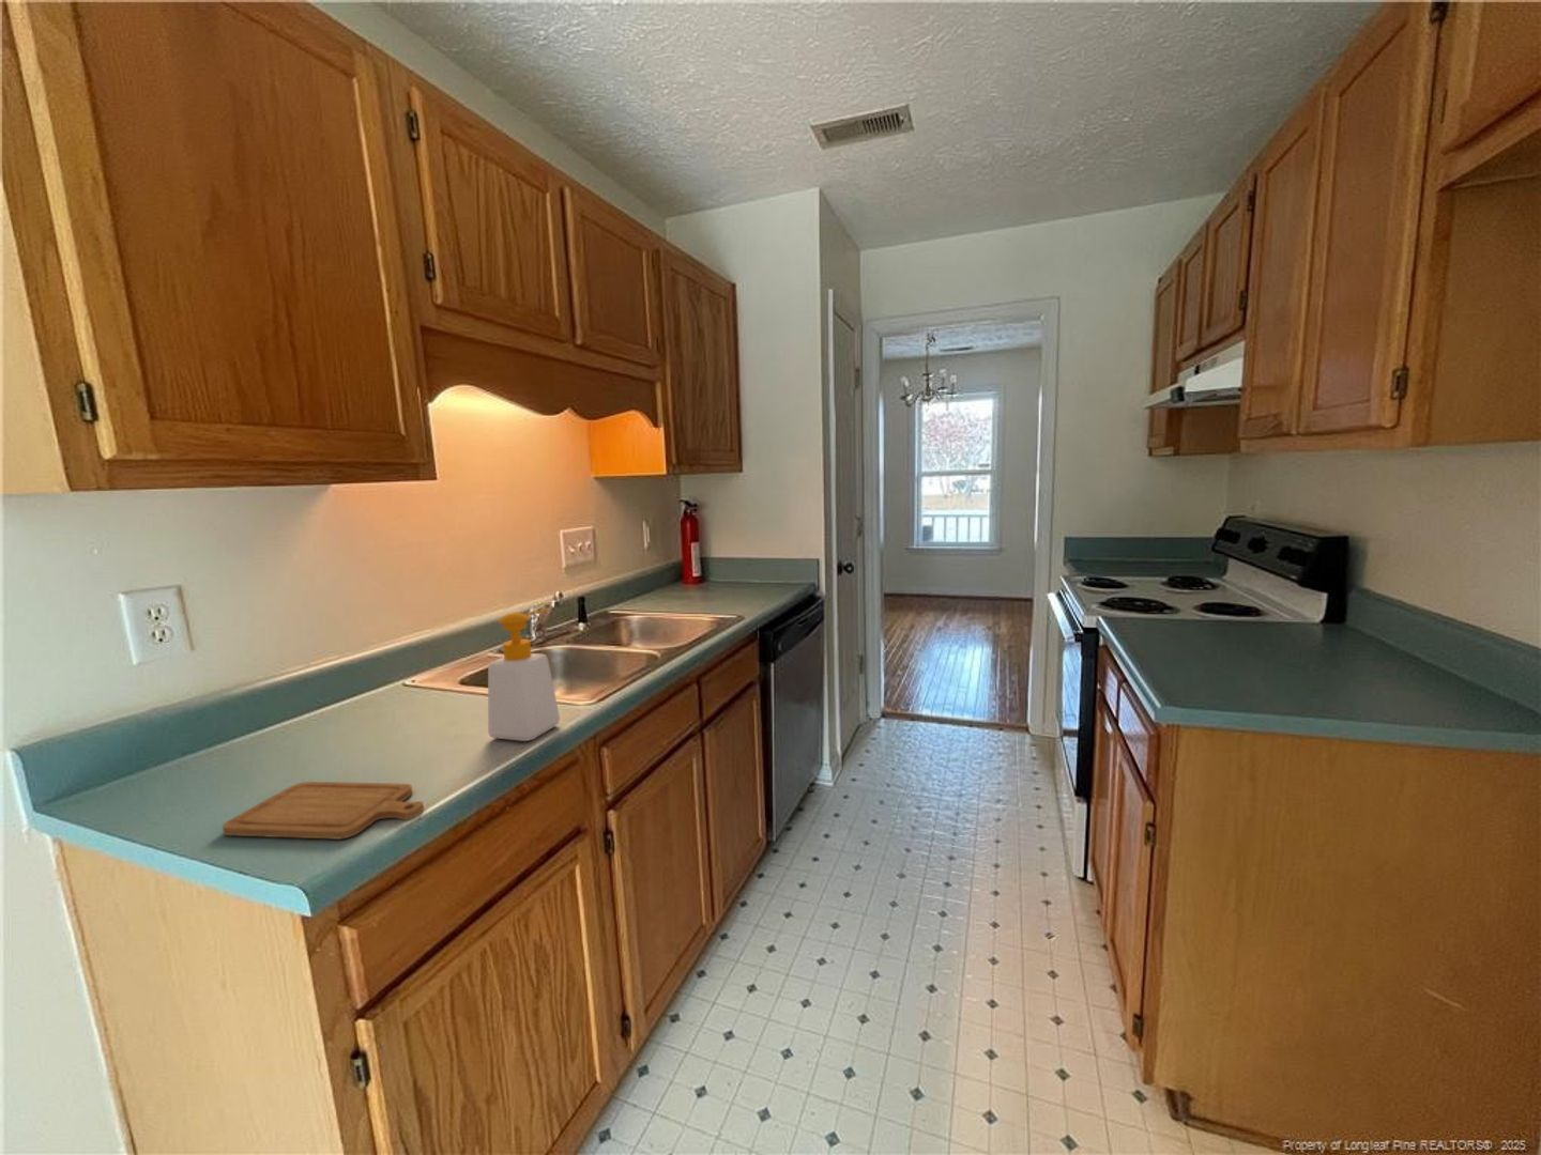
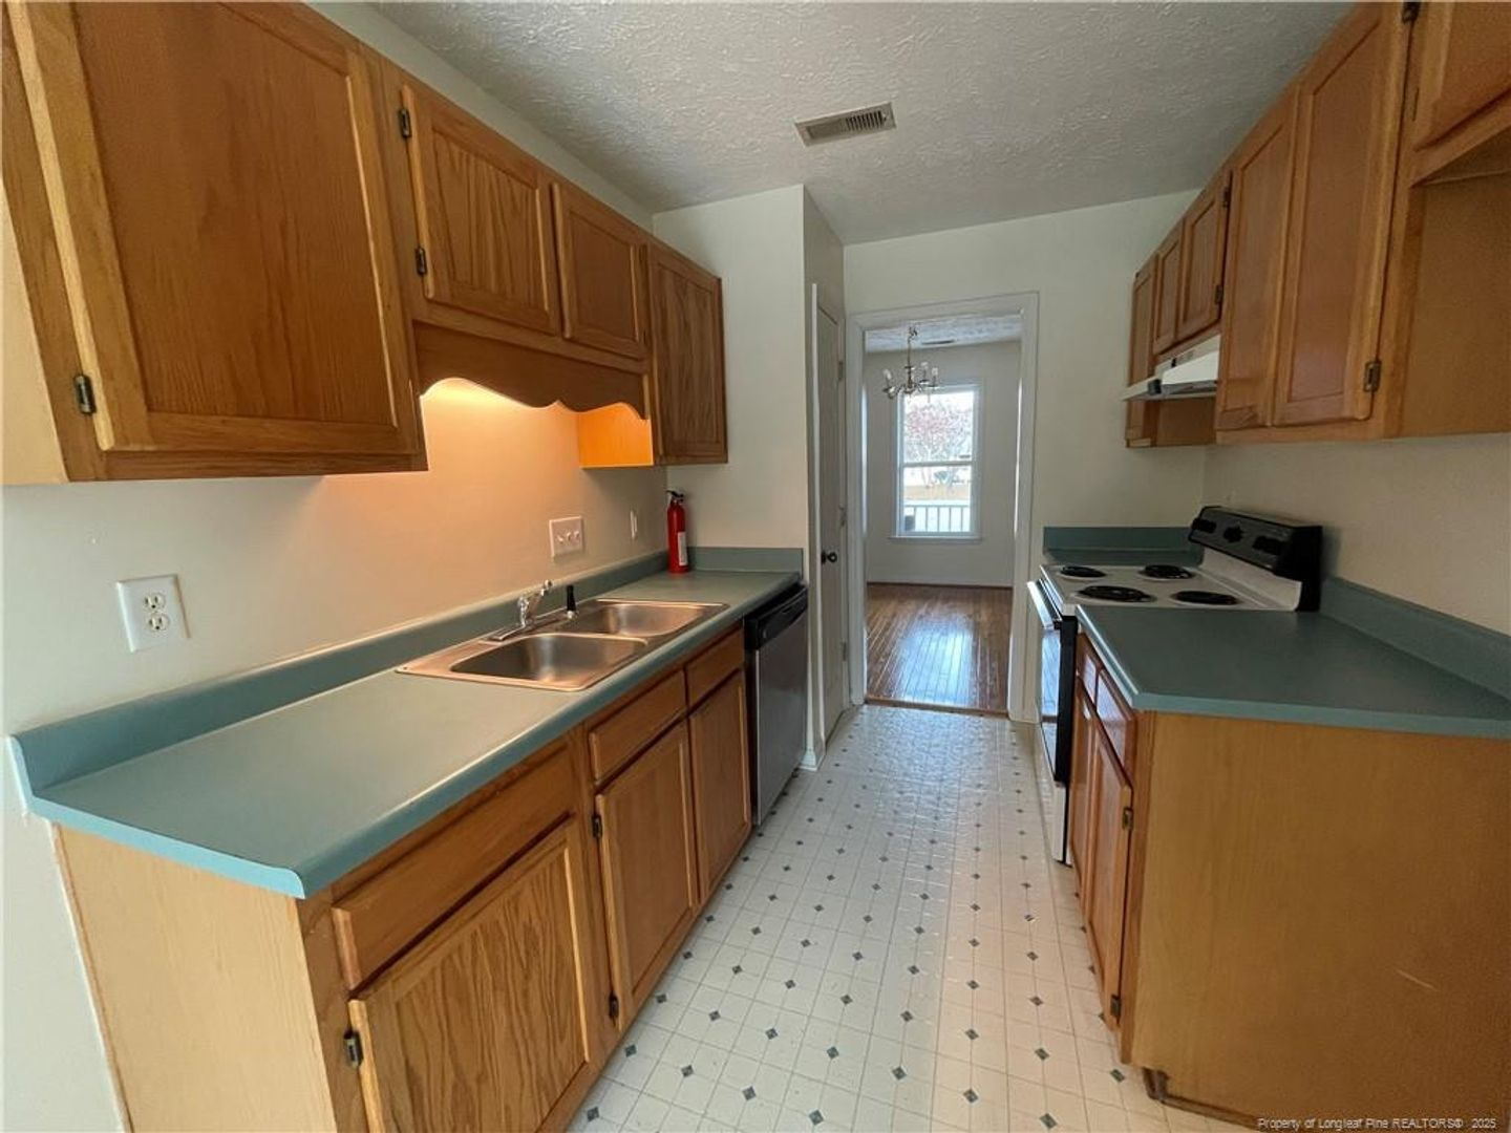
- chopping board [222,780,425,841]
- soap bottle [487,609,561,742]
